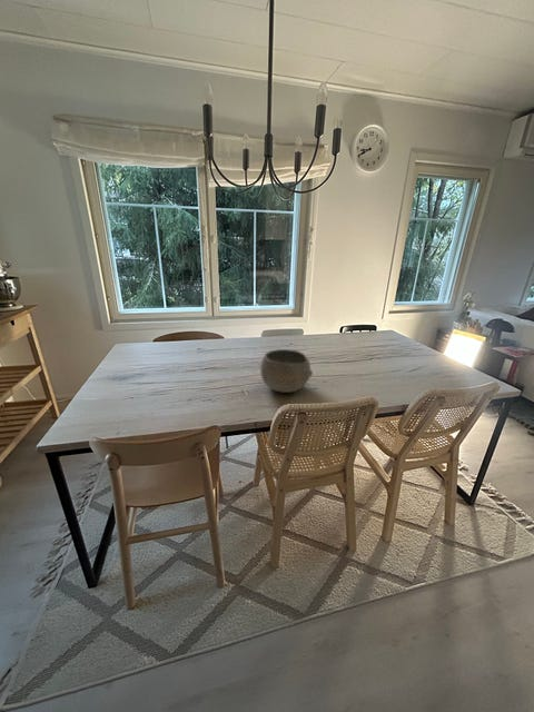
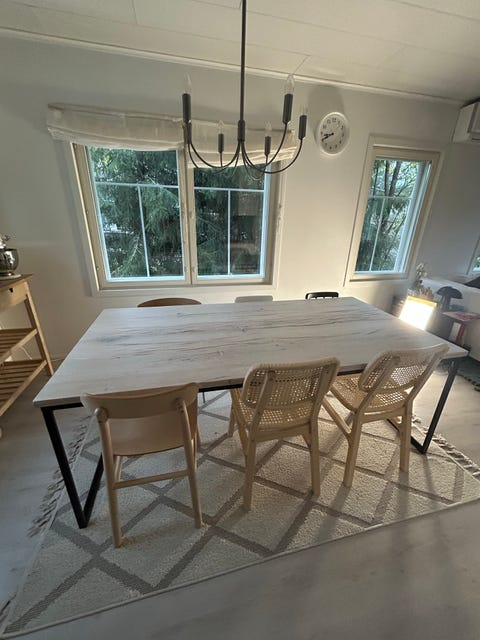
- bowl [259,348,314,394]
